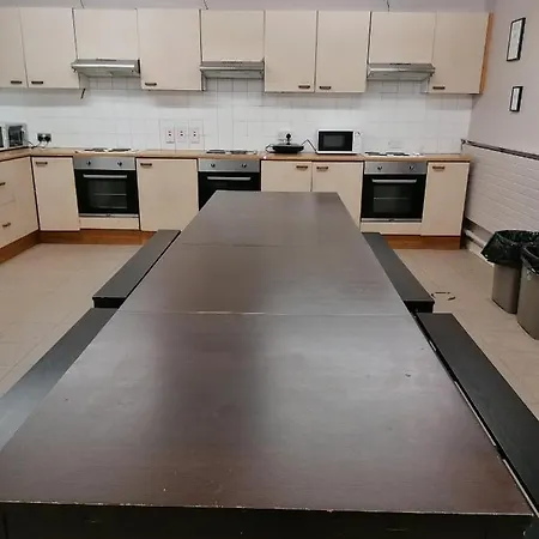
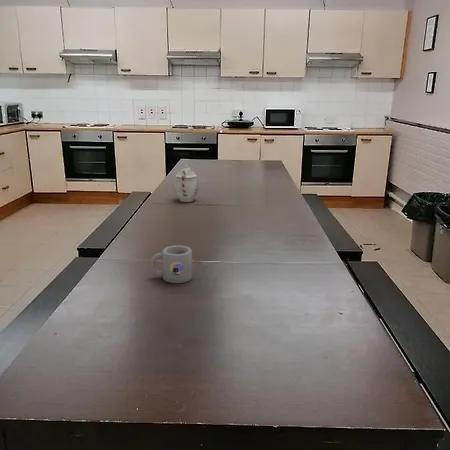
+ mug [149,244,193,284]
+ teapot [173,163,199,203]
